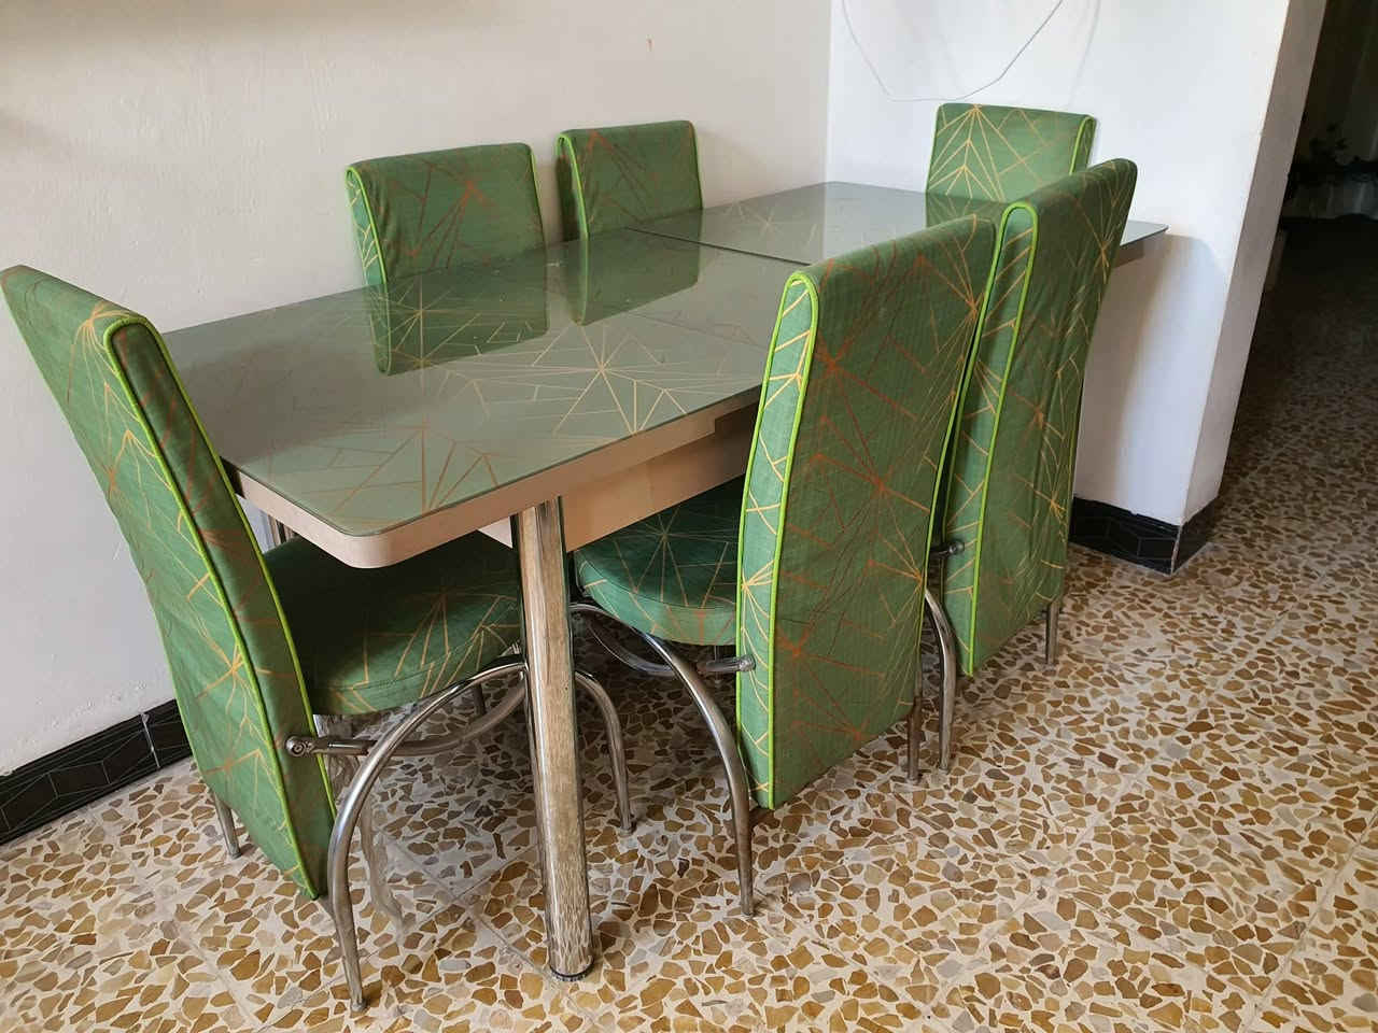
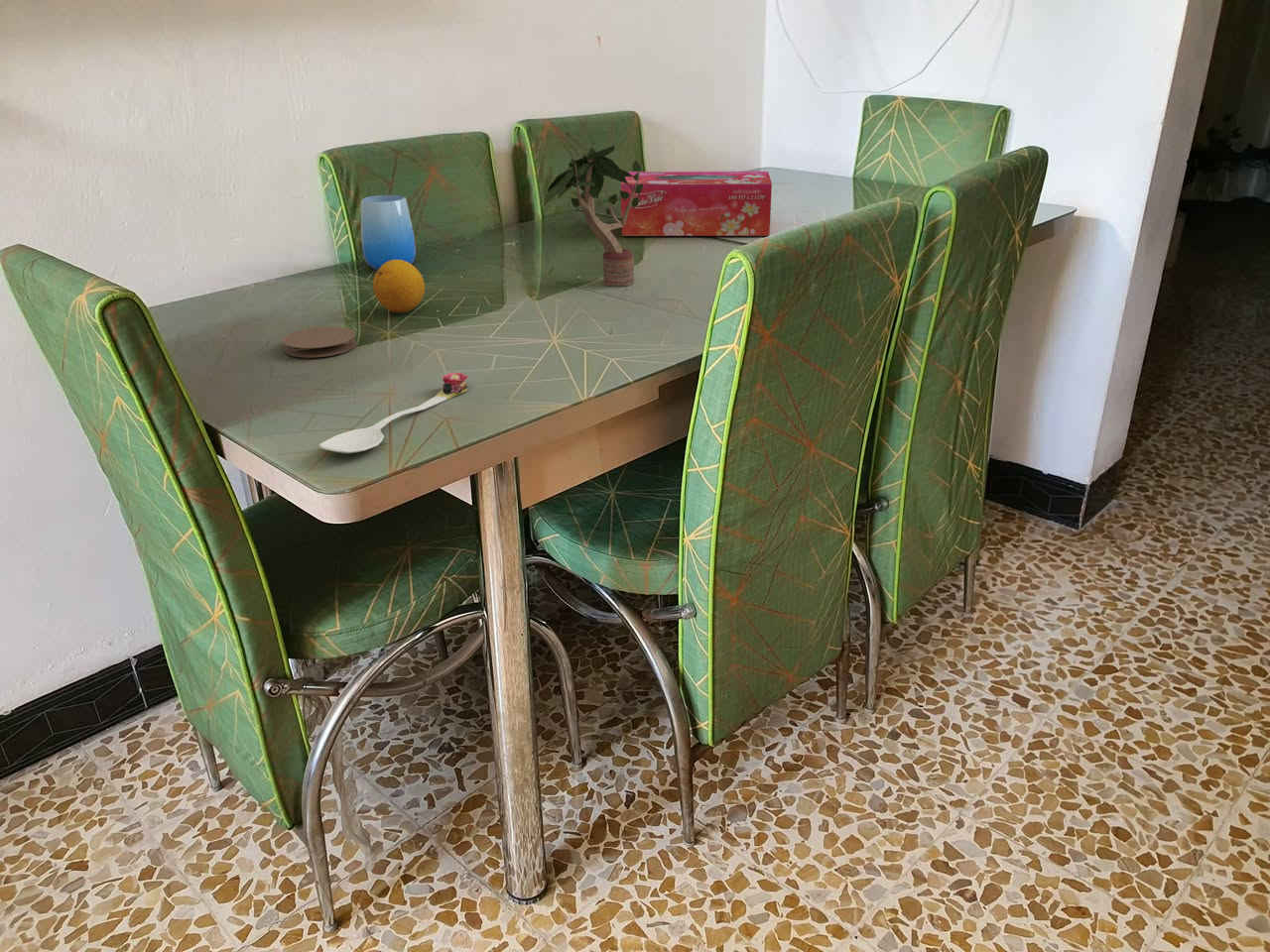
+ fruit [372,260,426,313]
+ potted plant [541,144,644,288]
+ cup [360,194,417,271]
+ spoon [318,372,469,454]
+ tissue box [620,171,773,237]
+ coaster [282,326,358,358]
